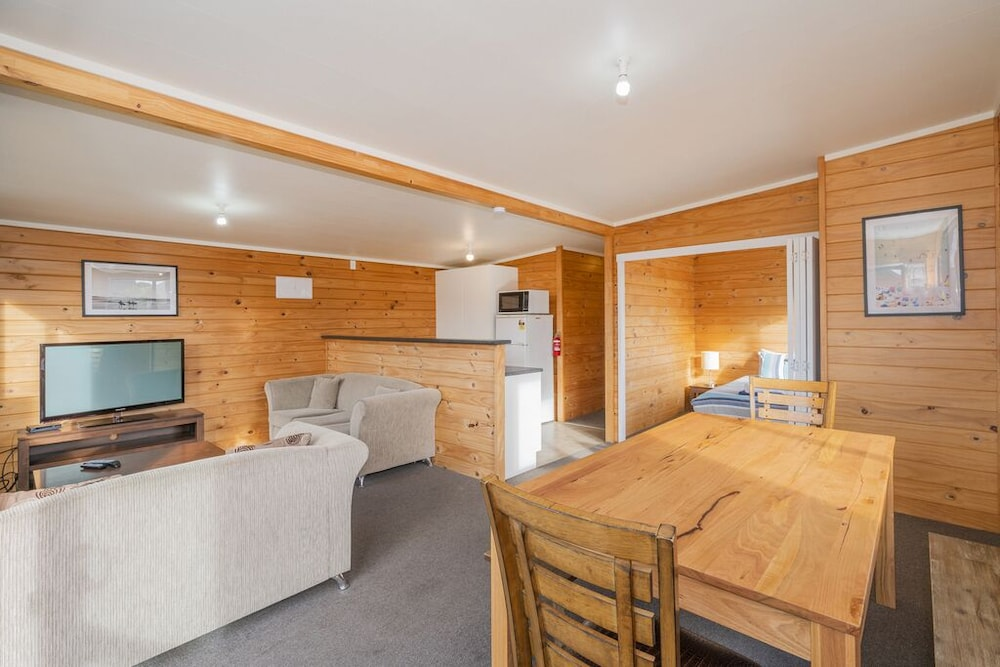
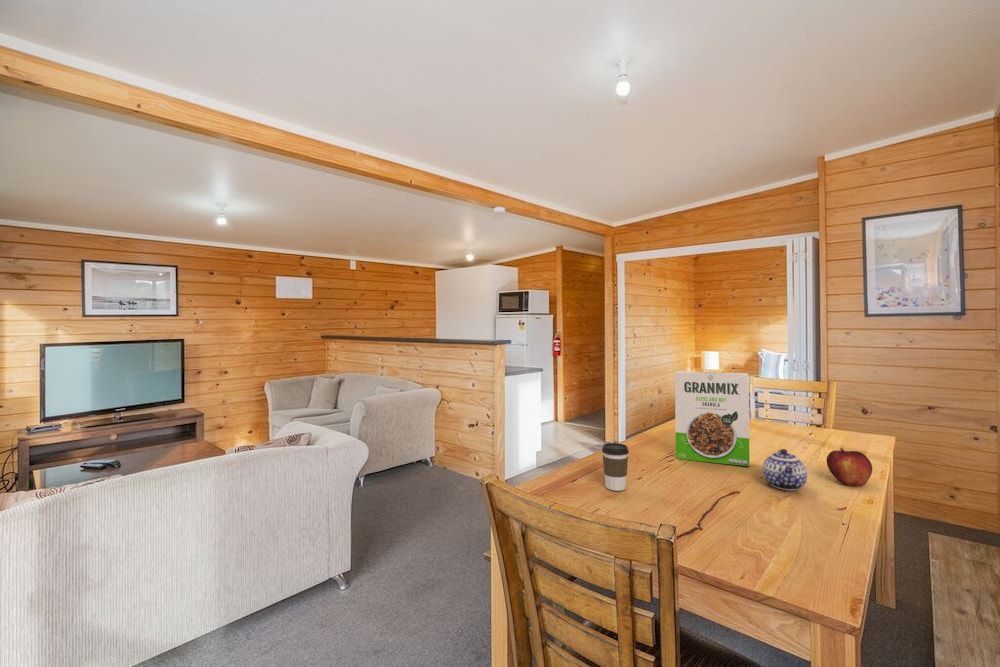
+ teapot [762,448,808,492]
+ coffee cup [601,442,630,492]
+ fruit [825,447,873,486]
+ cereal box [674,370,751,467]
